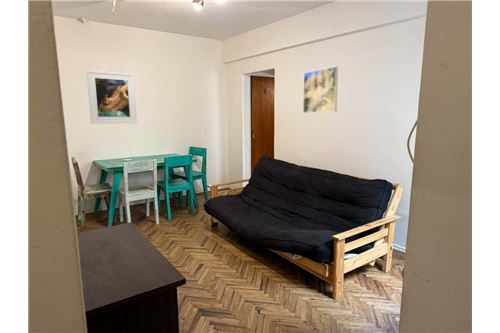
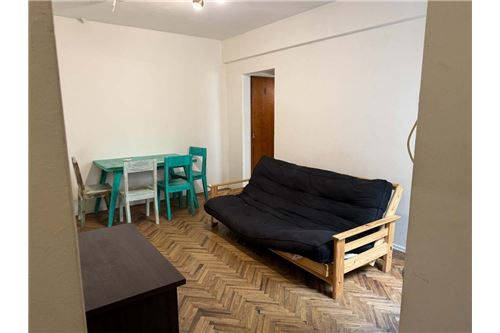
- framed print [86,69,138,124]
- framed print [302,65,339,114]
